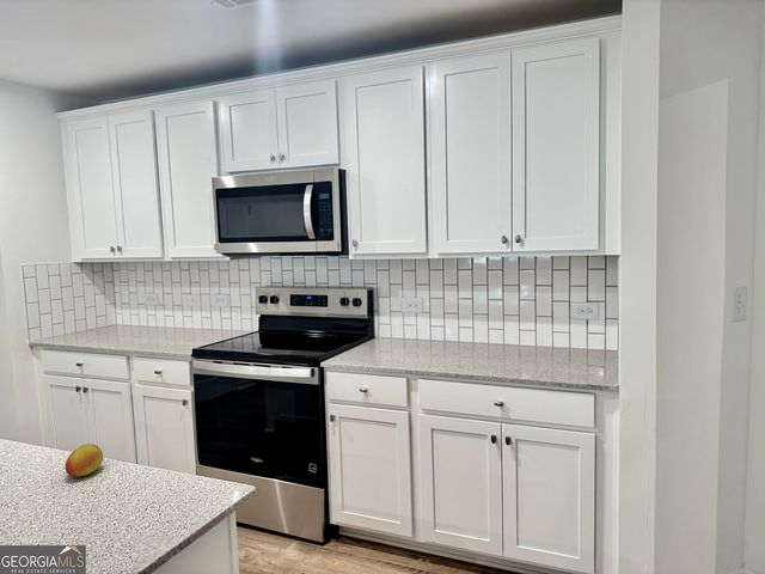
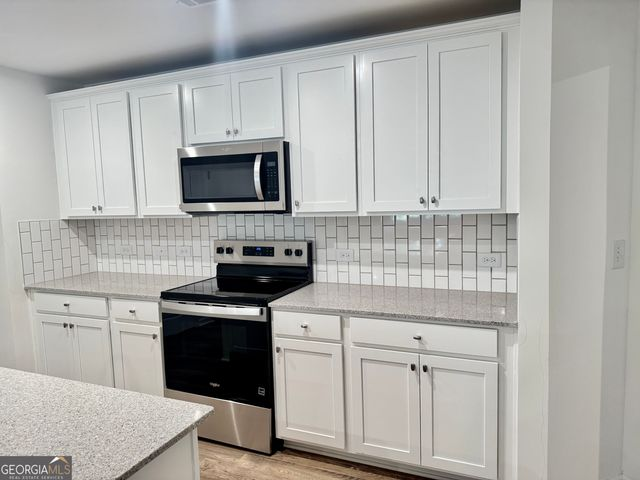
- fruit [65,442,104,478]
